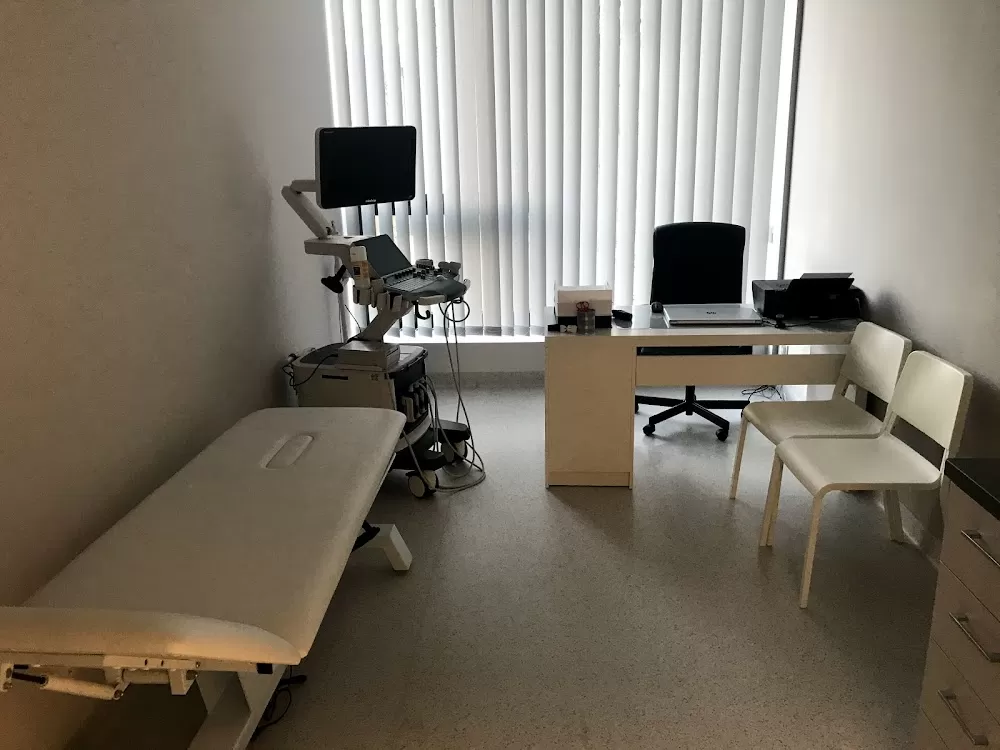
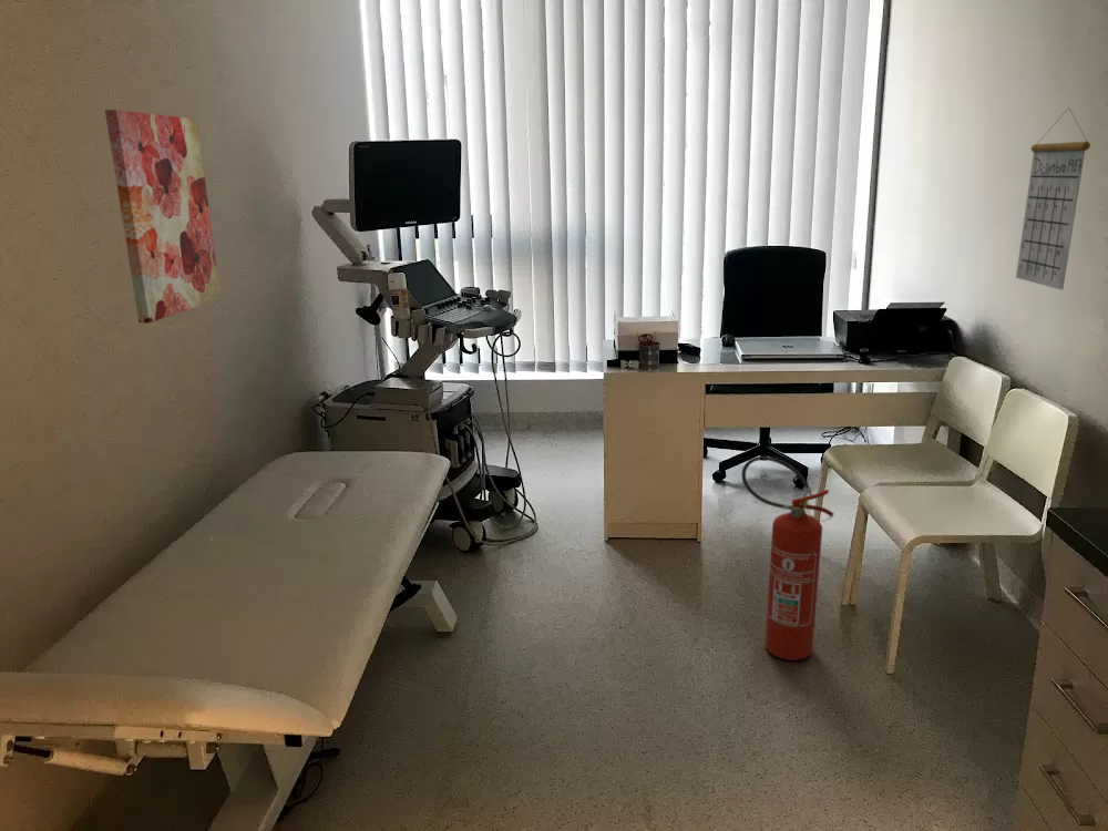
+ wall art [104,109,222,324]
+ fire extinguisher [740,455,835,661]
+ calendar [1015,106,1091,291]
